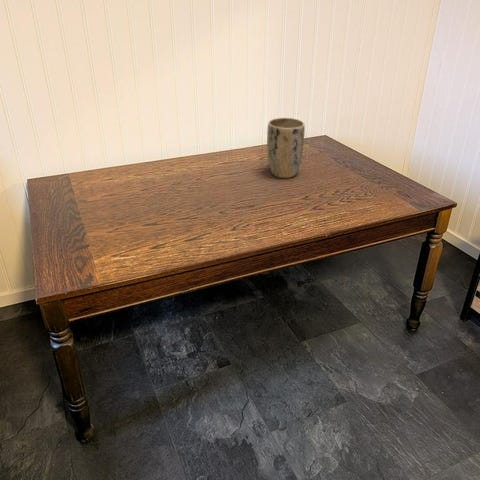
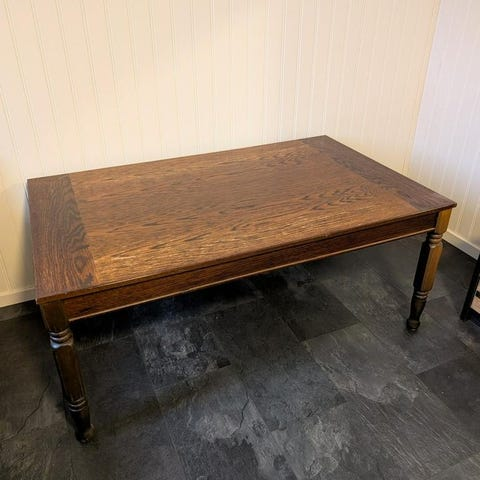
- plant pot [266,117,306,179]
